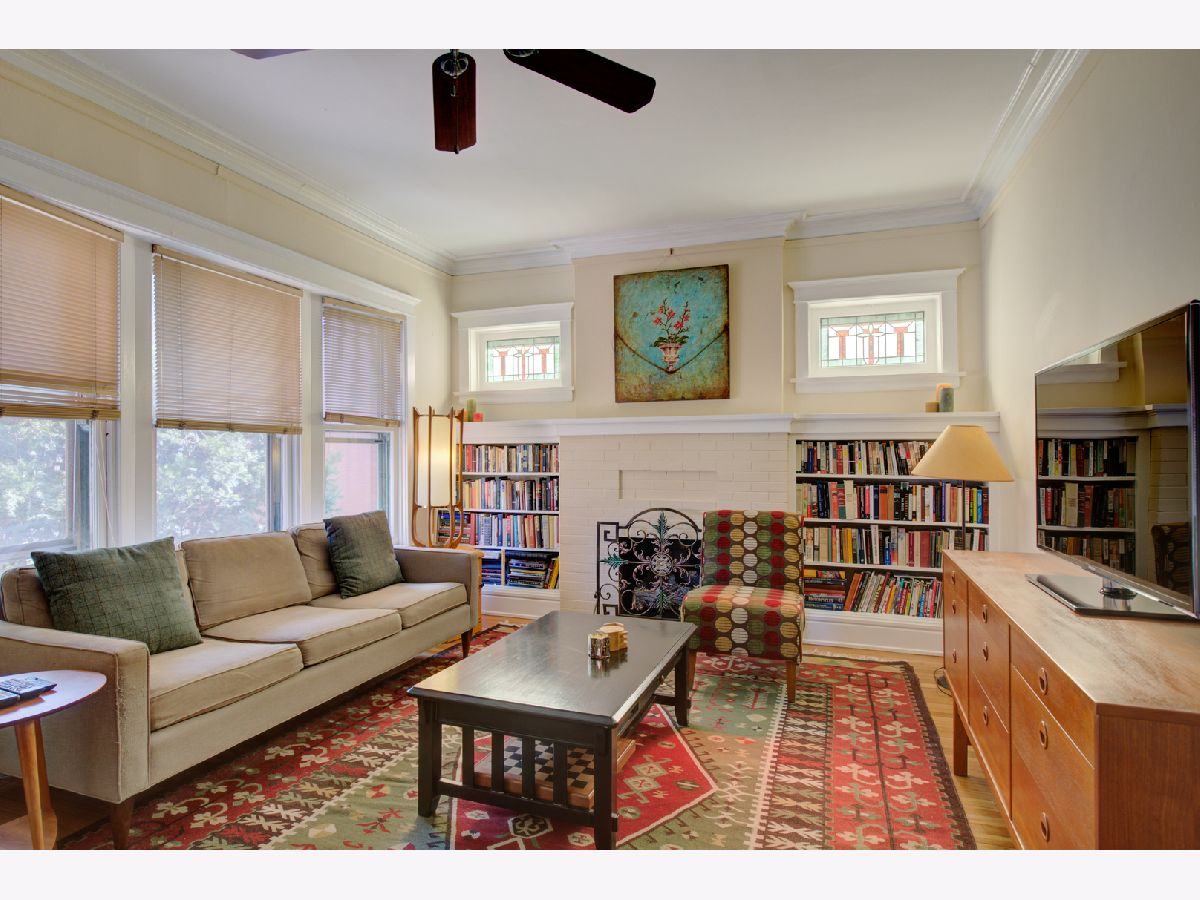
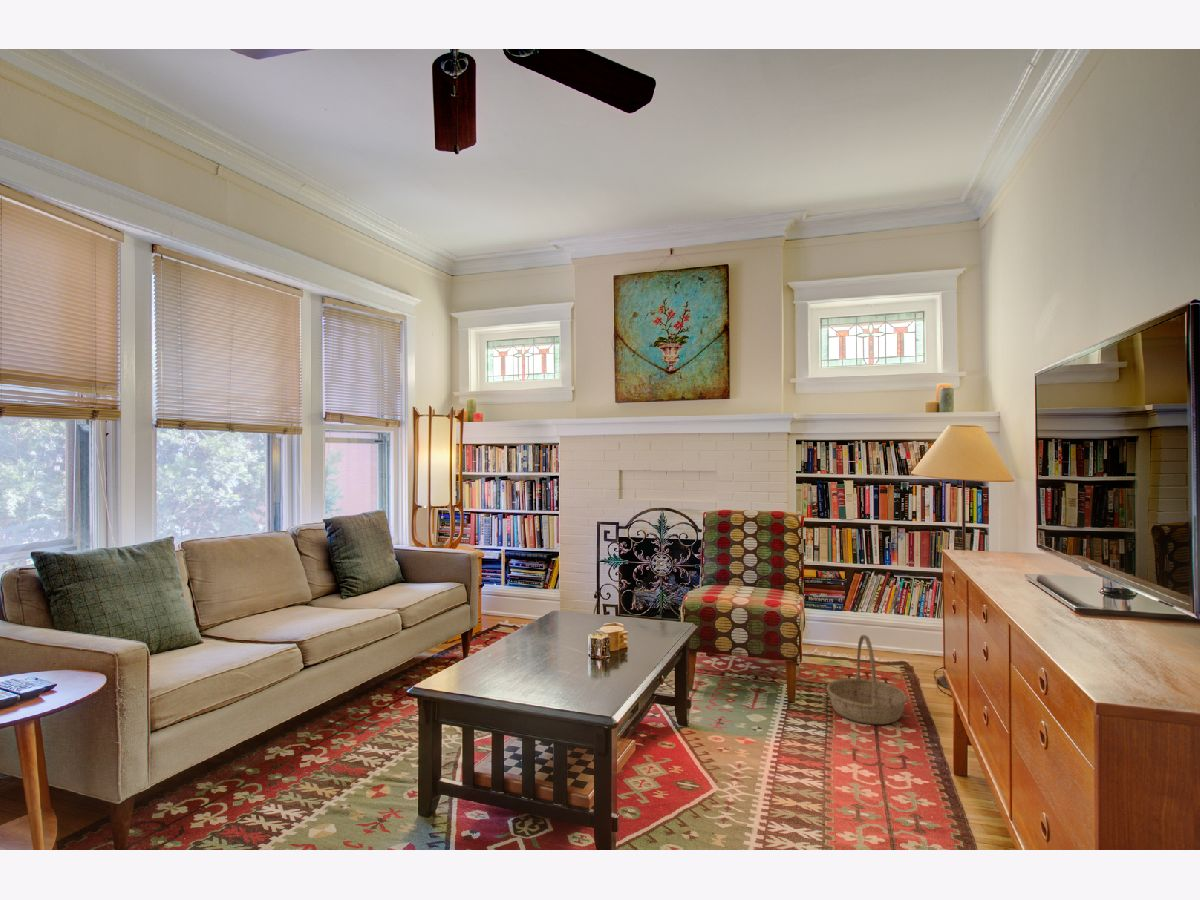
+ basket [826,634,909,725]
